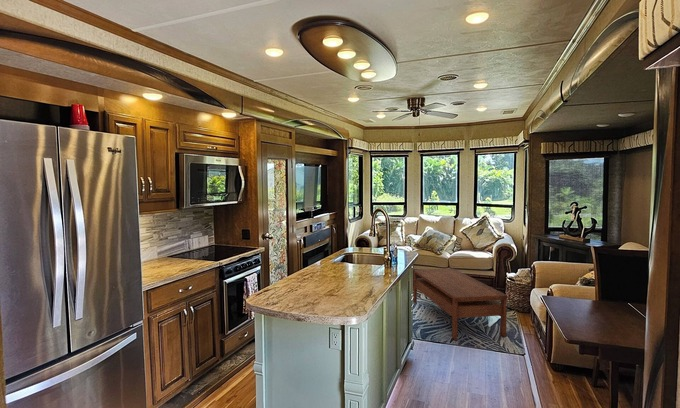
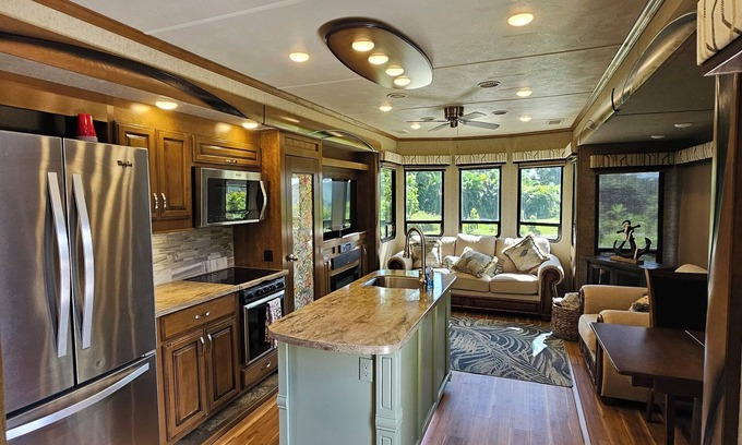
- coffee table [412,267,508,341]
